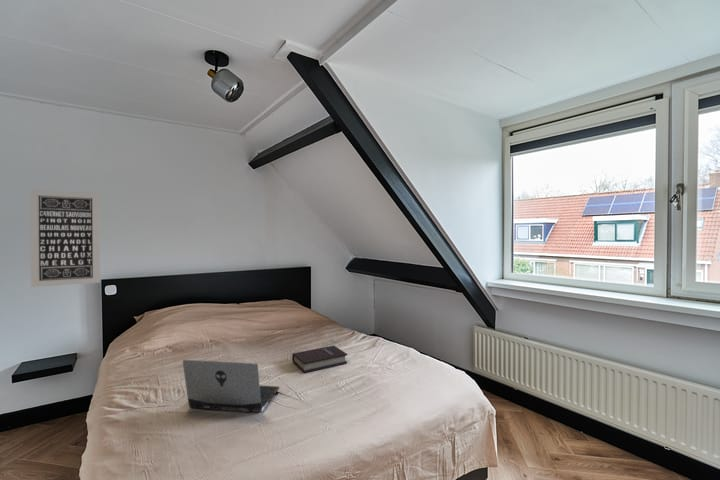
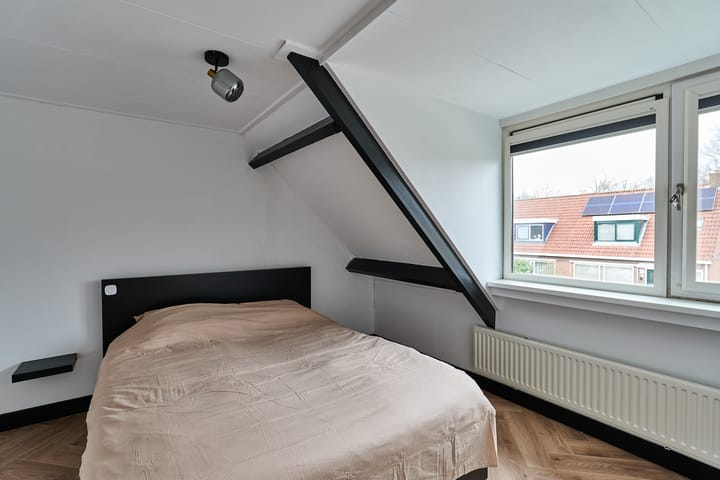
- book [291,345,348,374]
- laptop computer [182,359,280,413]
- wall art [29,188,101,288]
